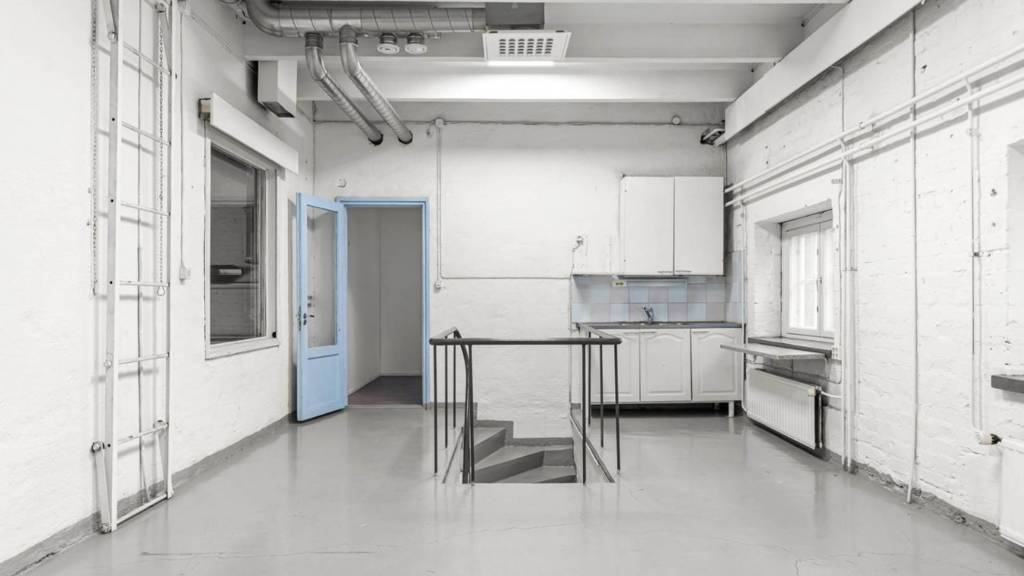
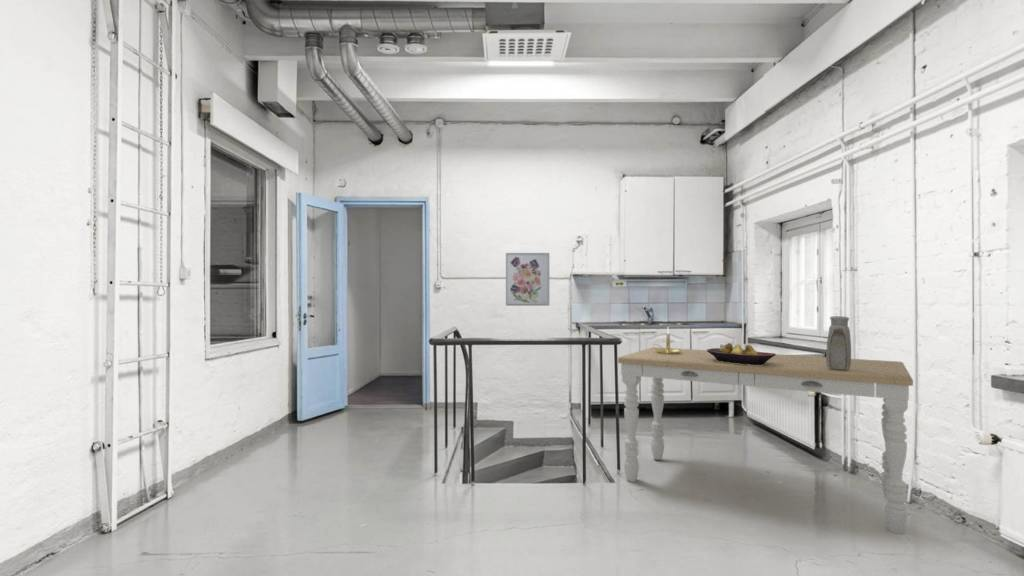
+ fruit bowl [706,342,777,365]
+ wall art [505,252,550,307]
+ vase [825,315,852,370]
+ candle holder [652,327,682,354]
+ dining table [617,346,914,535]
